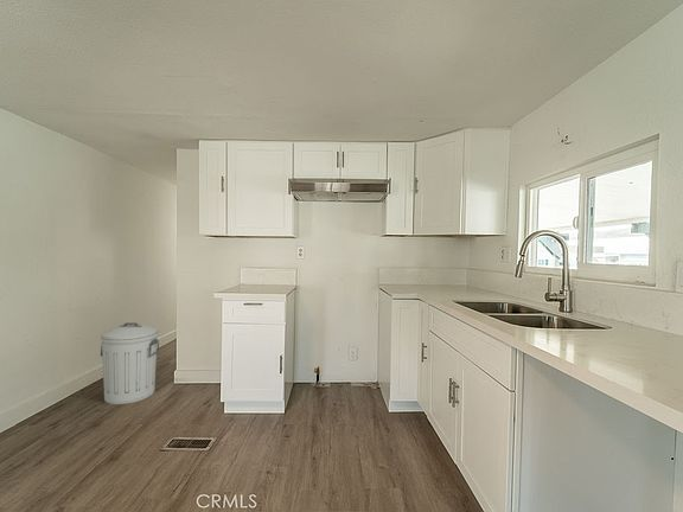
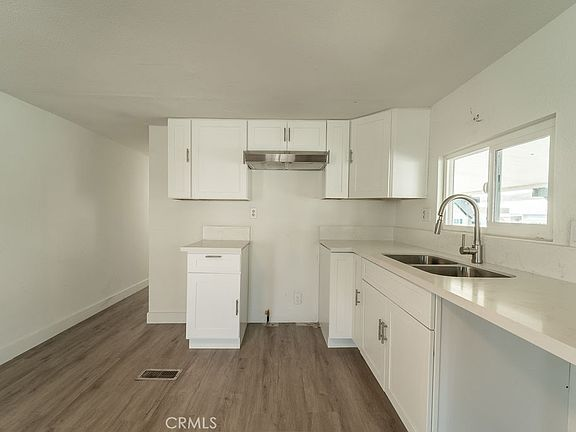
- trash can [100,321,160,405]
